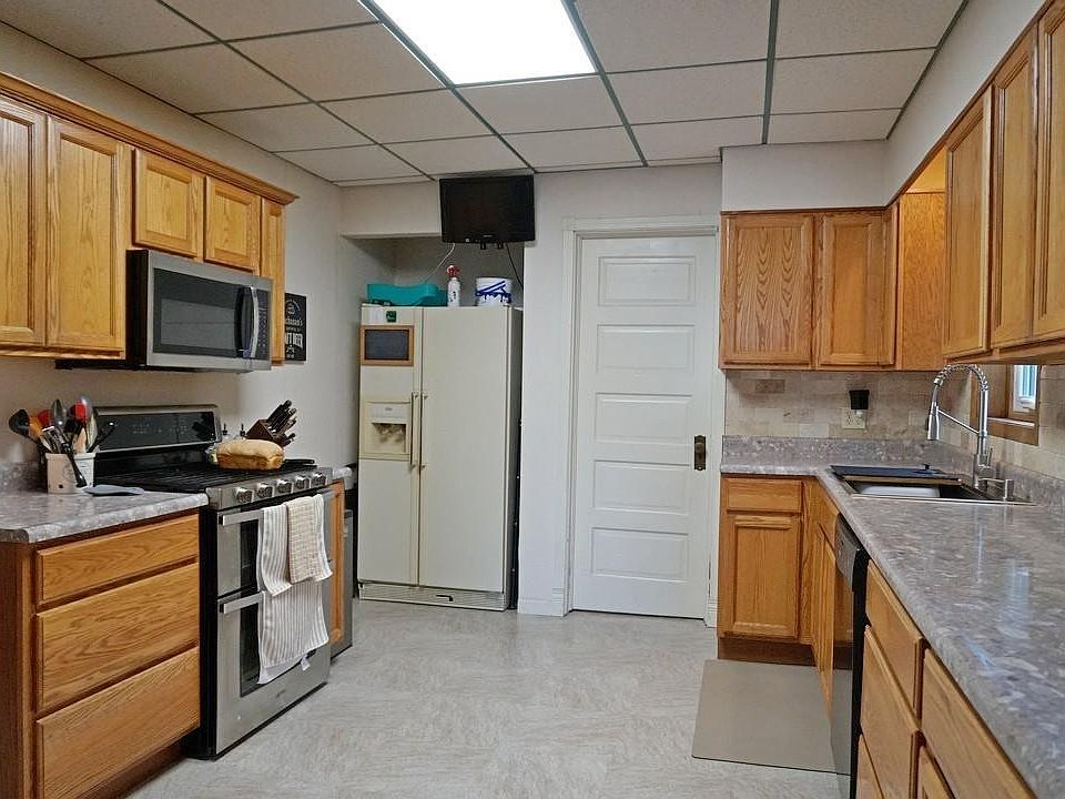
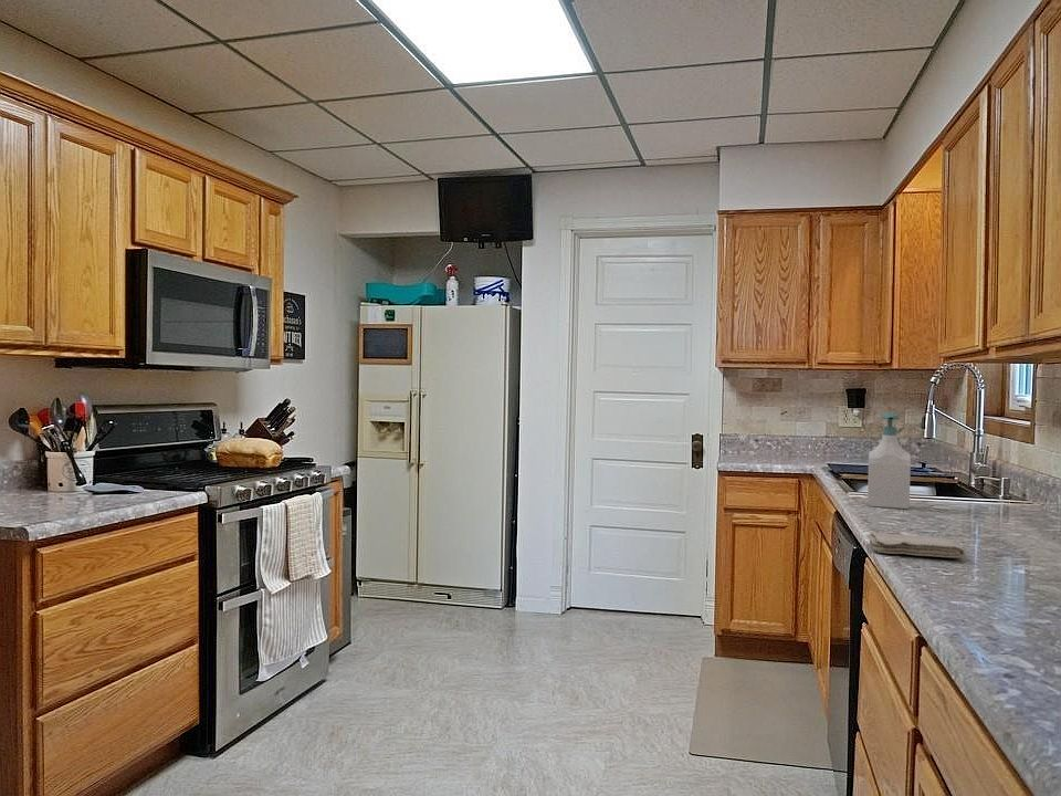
+ washcloth [866,532,966,559]
+ soap bottle [866,411,912,510]
